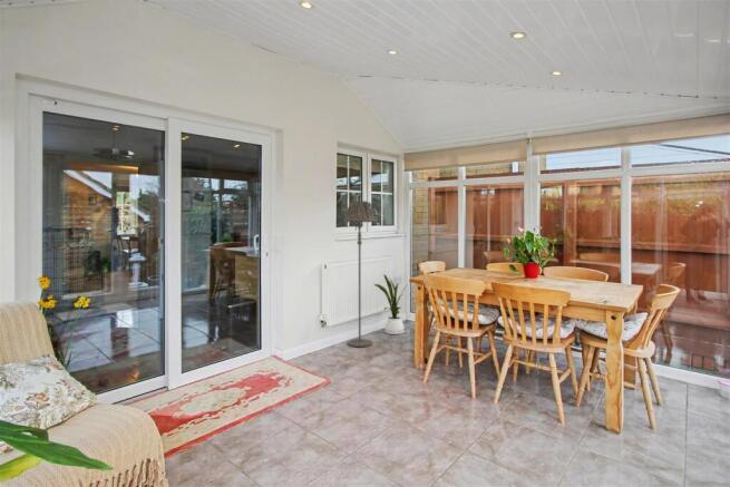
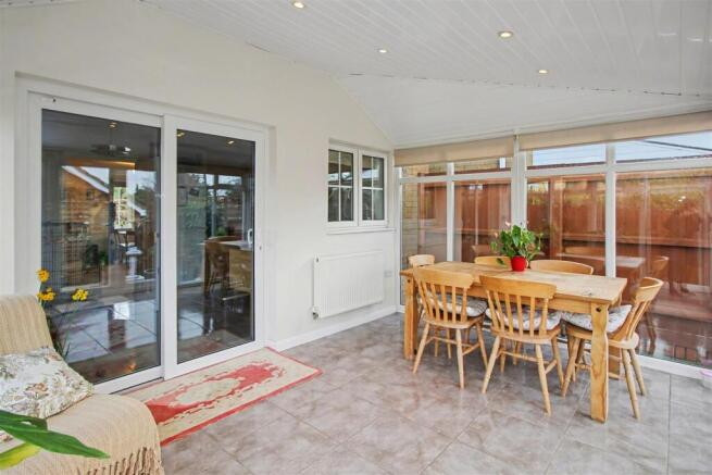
- floor lamp [342,199,377,348]
- house plant [373,274,409,335]
